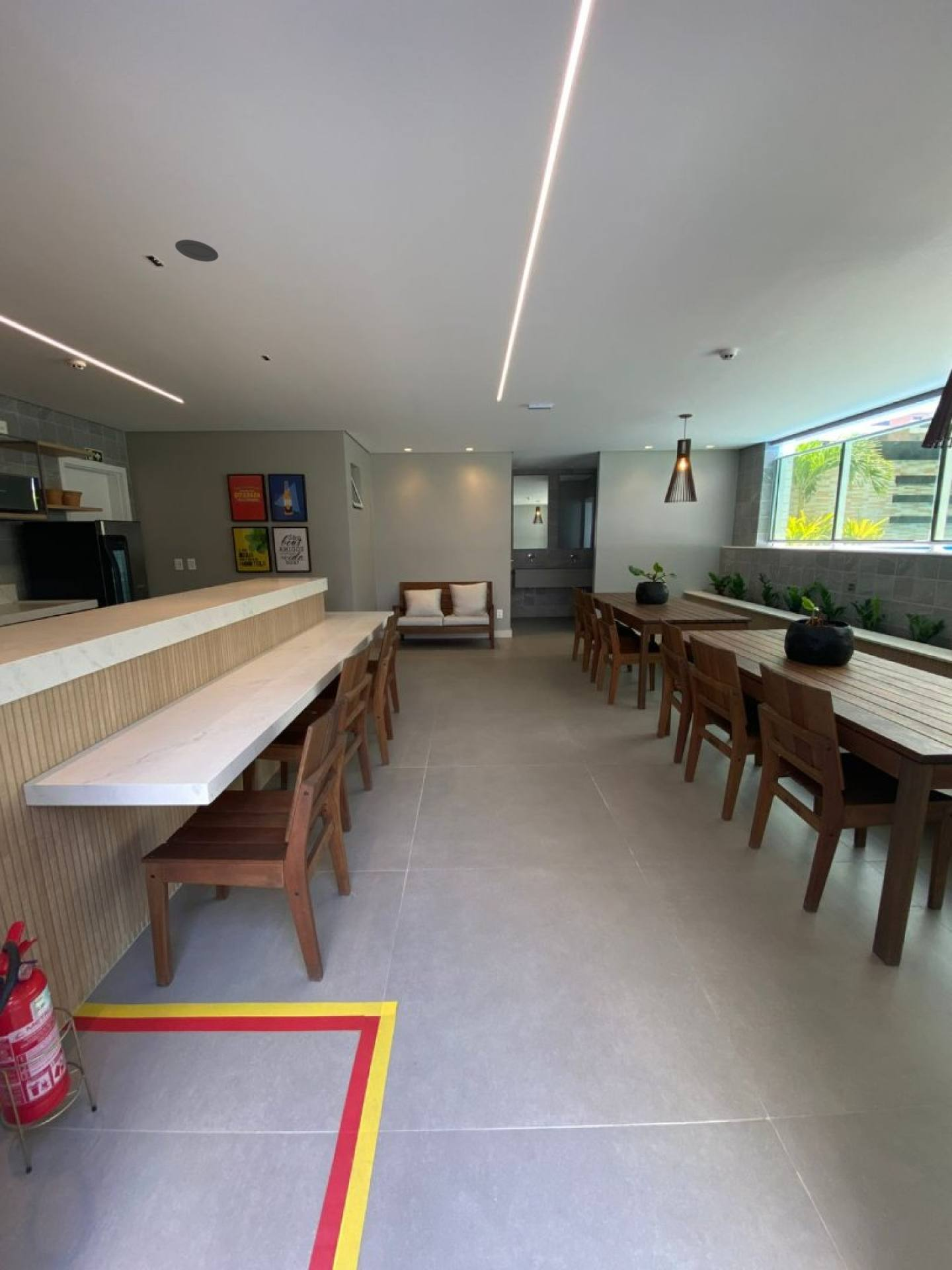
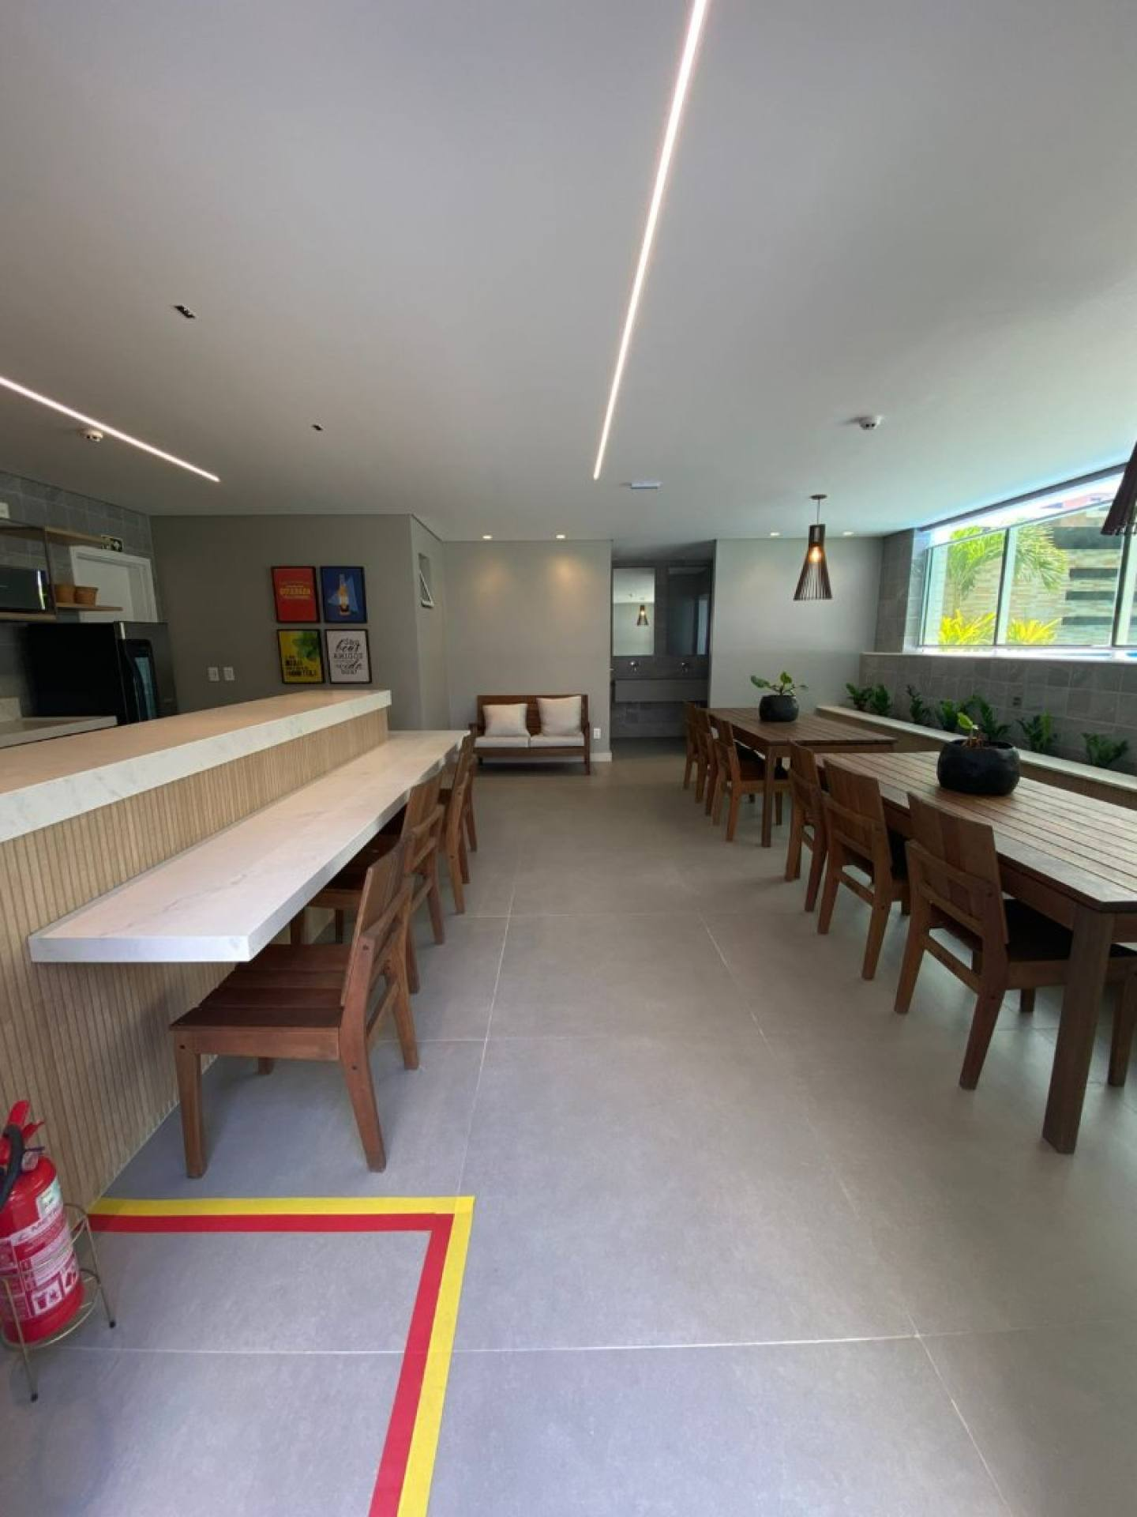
- recessed light [175,239,219,263]
